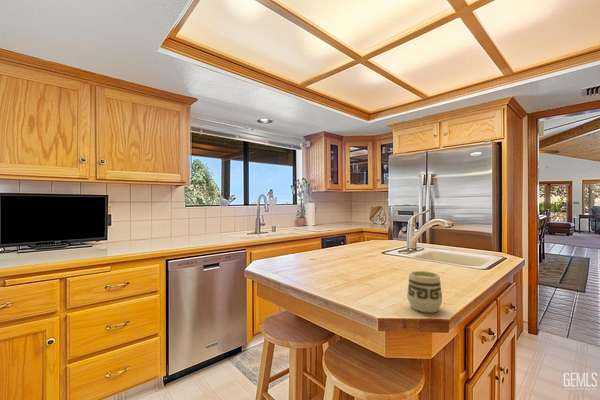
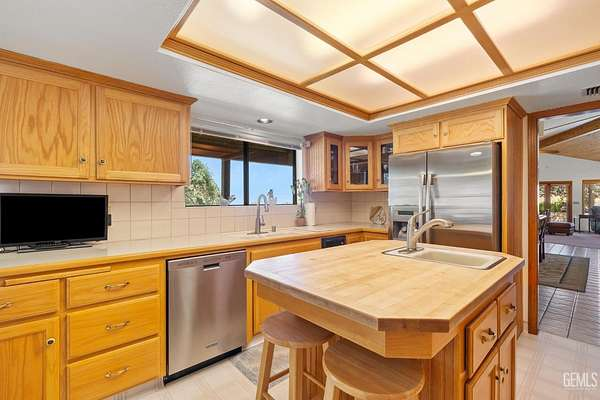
- cup [406,270,443,314]
